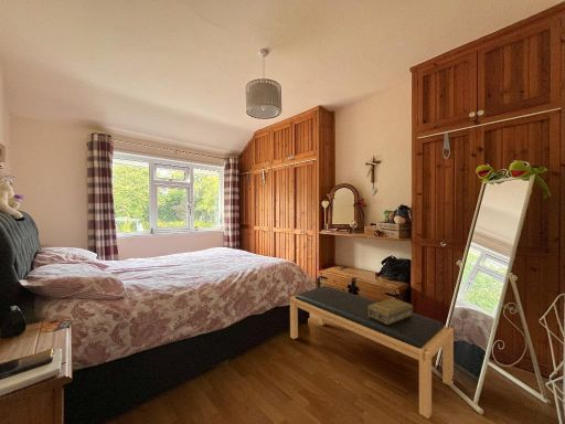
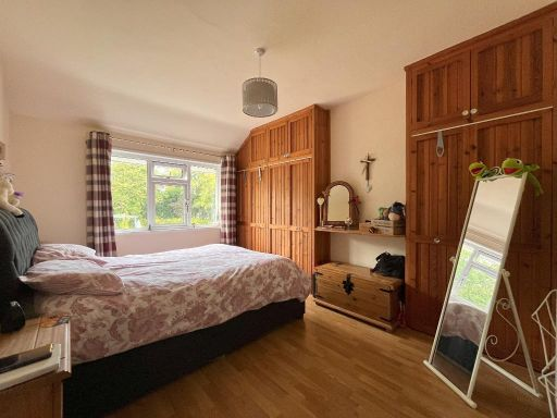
- decorative box [369,297,414,325]
- bench [289,285,455,420]
